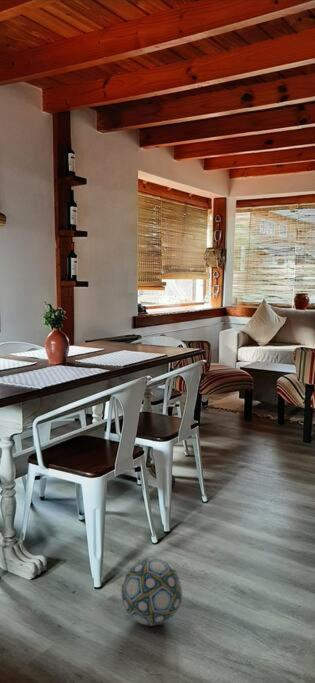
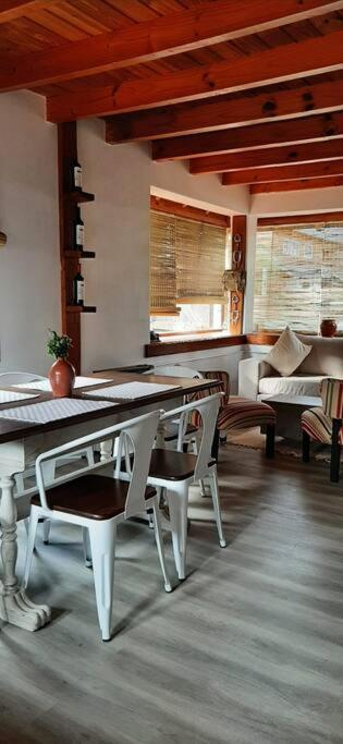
- ball [120,557,183,627]
